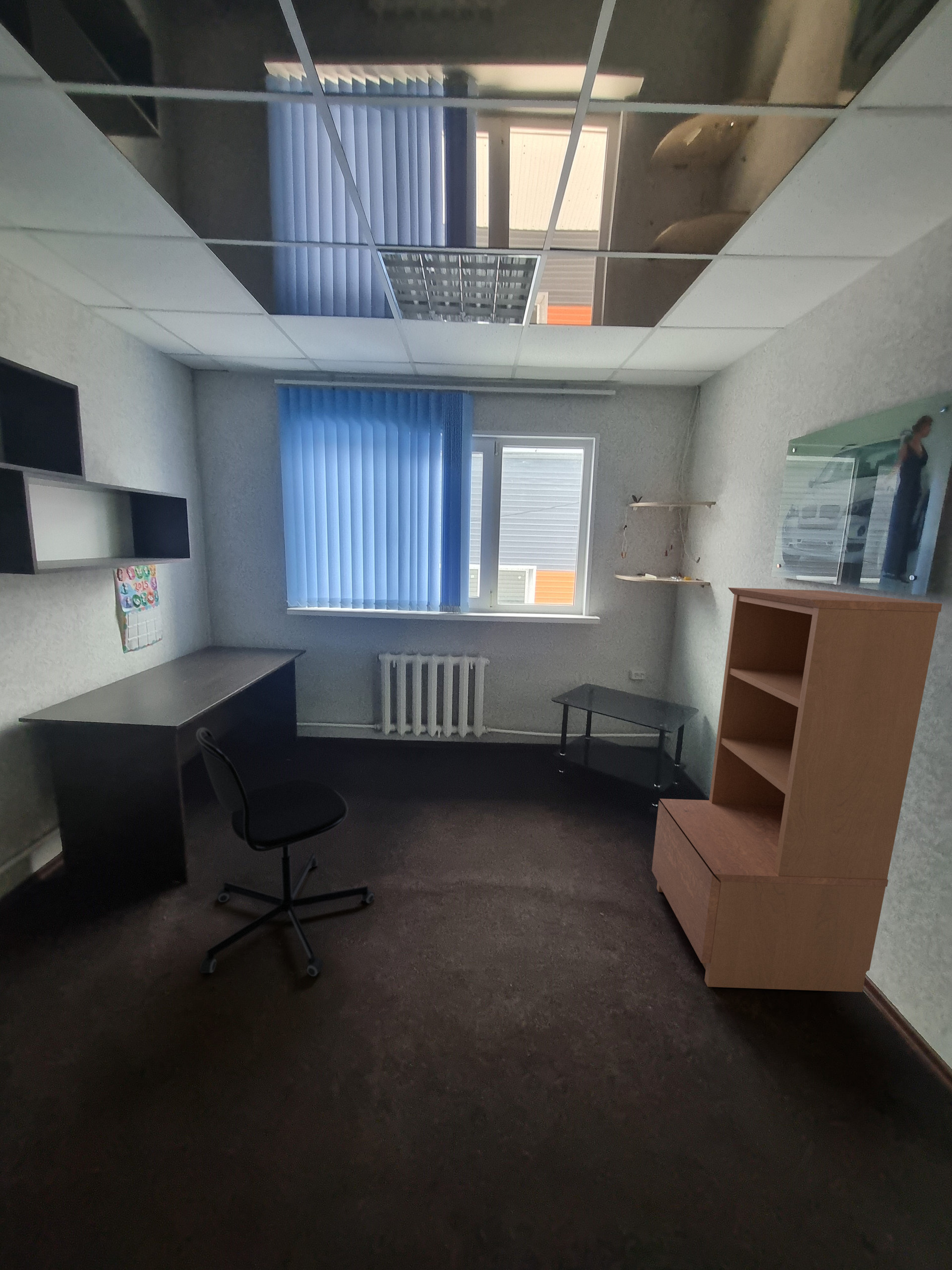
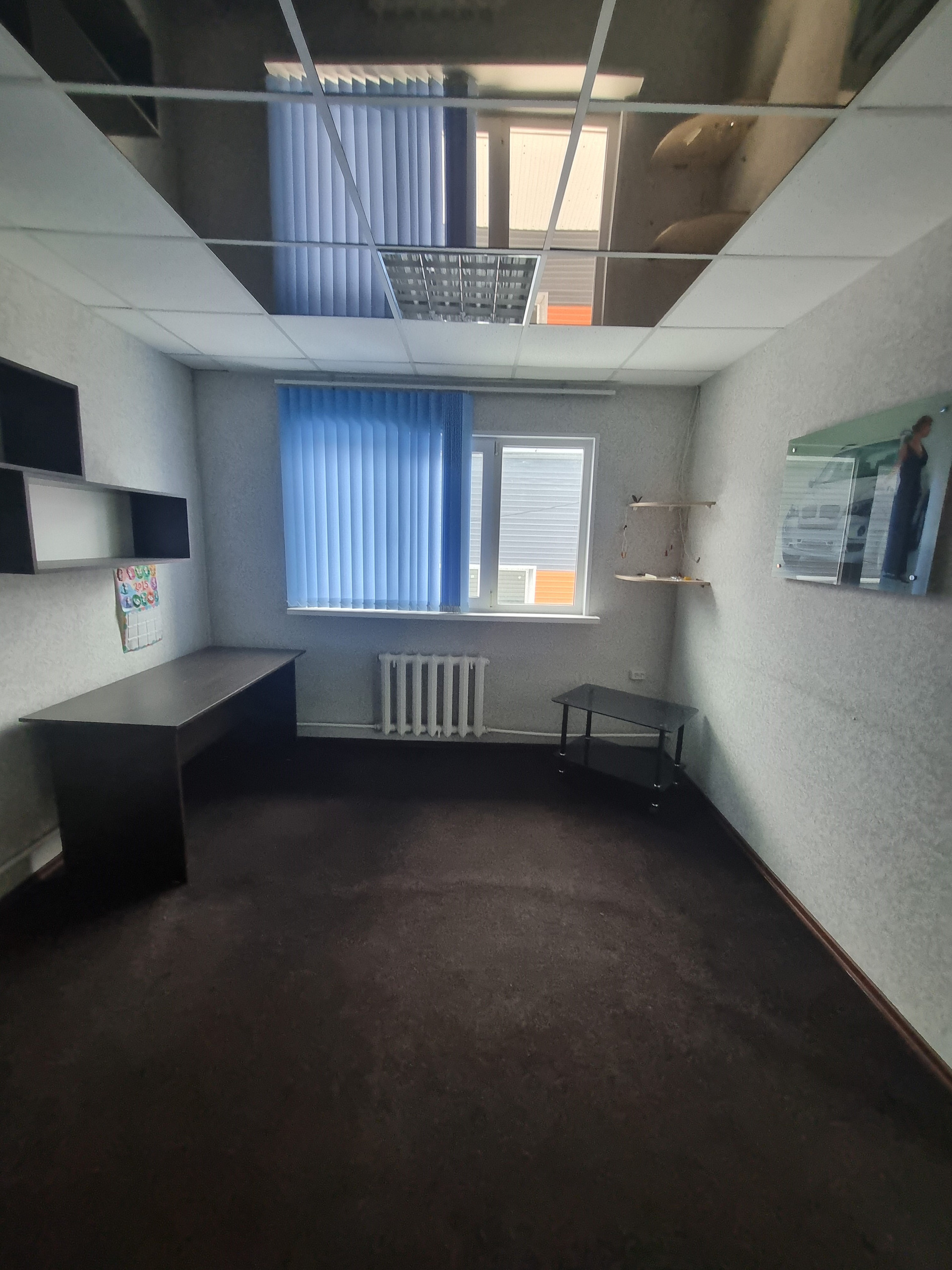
- office chair [196,727,375,977]
- bookshelf [651,587,943,993]
